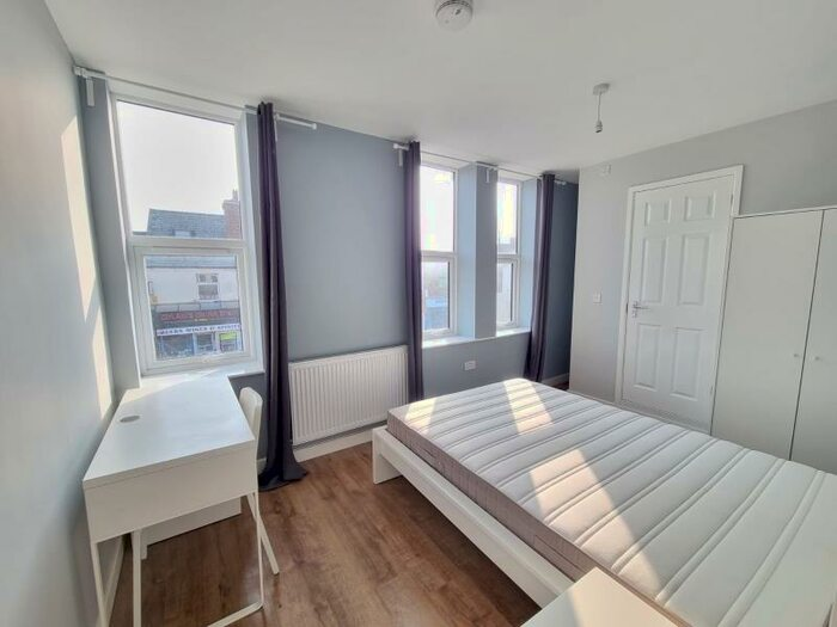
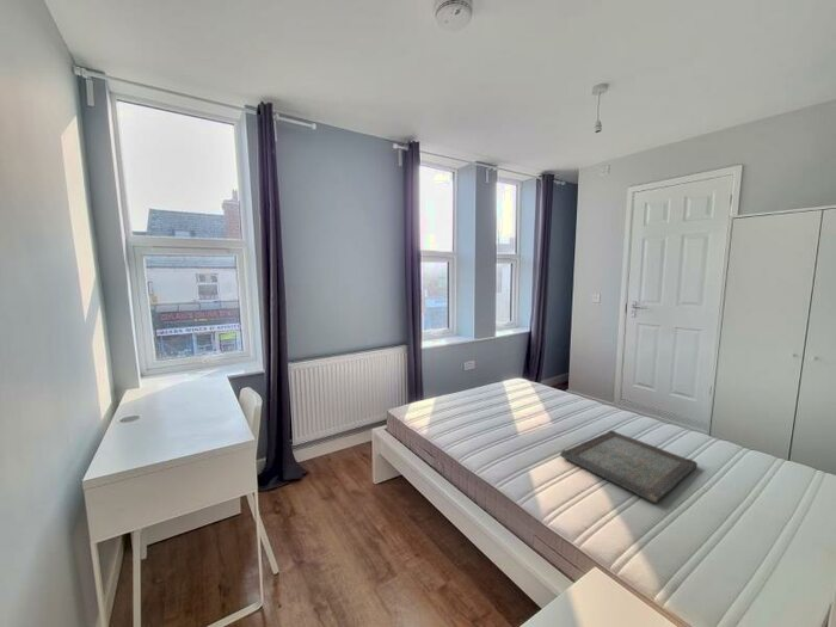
+ serving tray [559,430,699,504]
